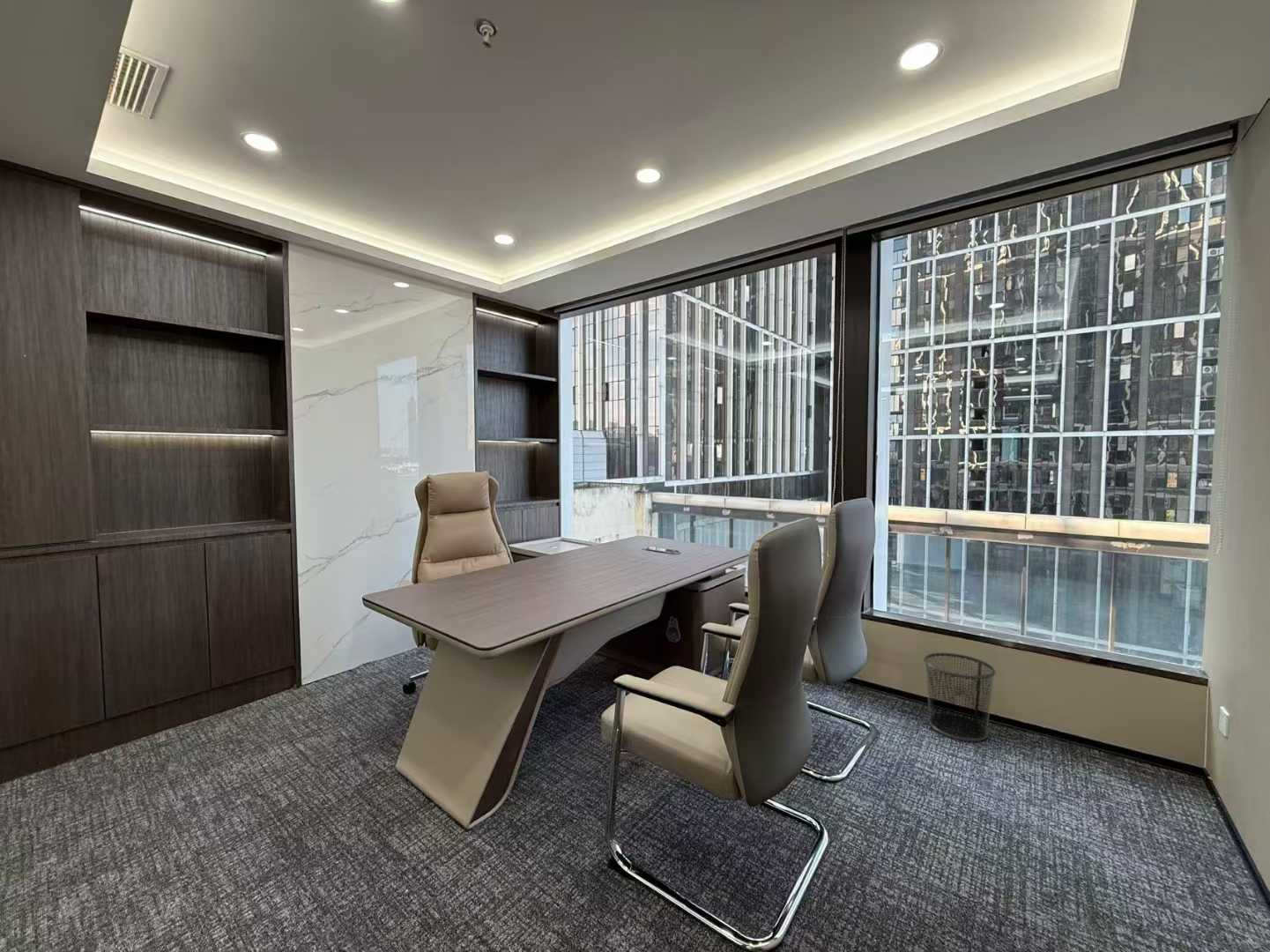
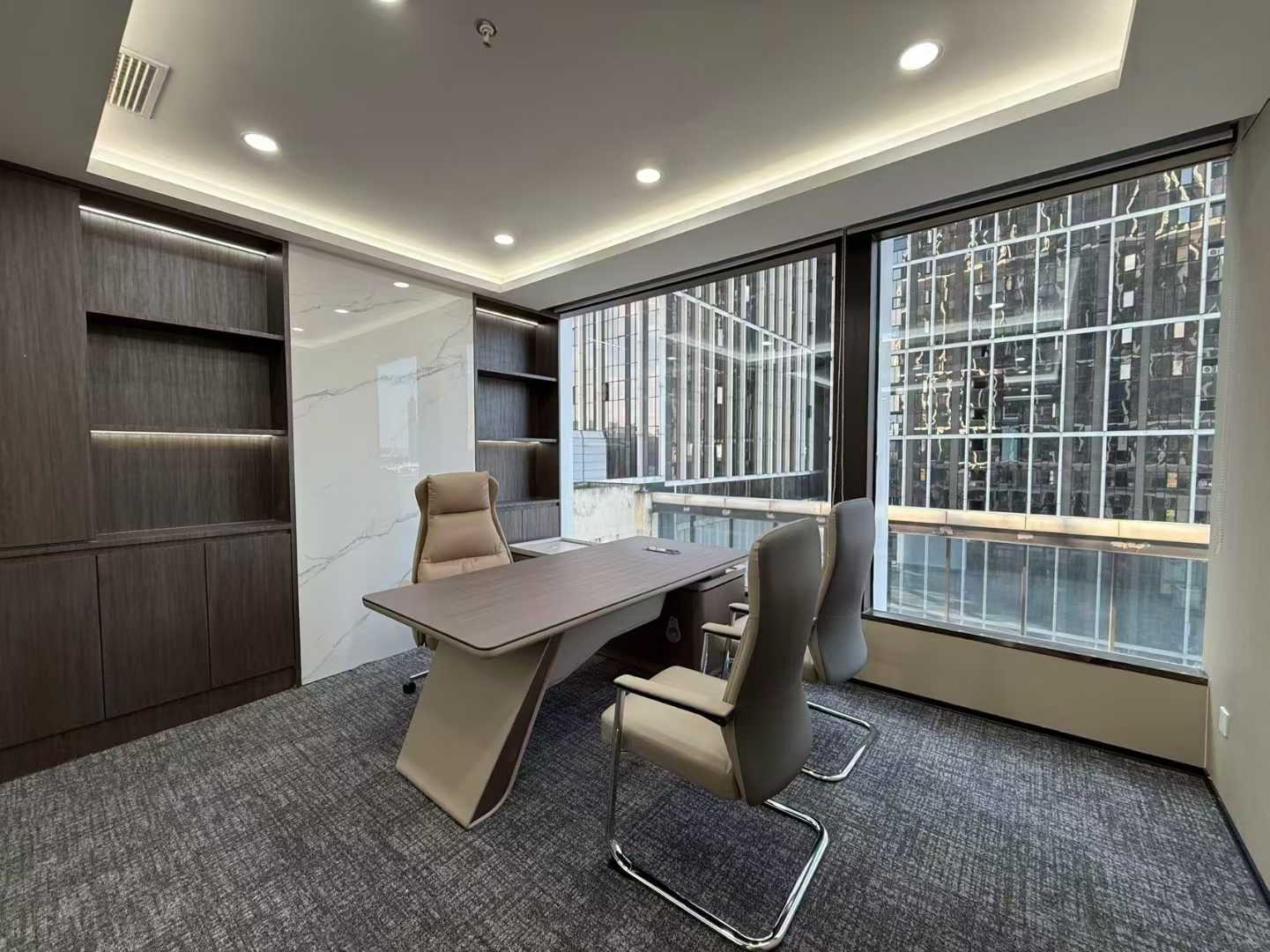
- waste bin [923,652,997,742]
